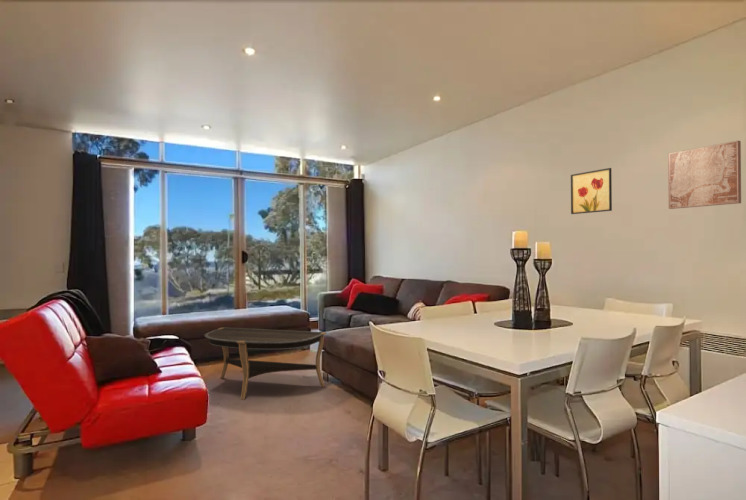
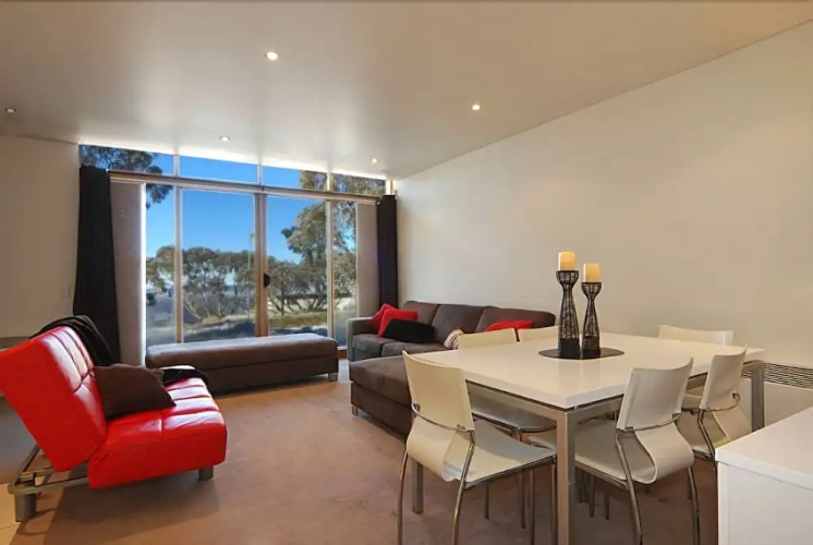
- coffee table [204,326,327,401]
- wall art [570,167,613,215]
- wall art [667,140,742,210]
